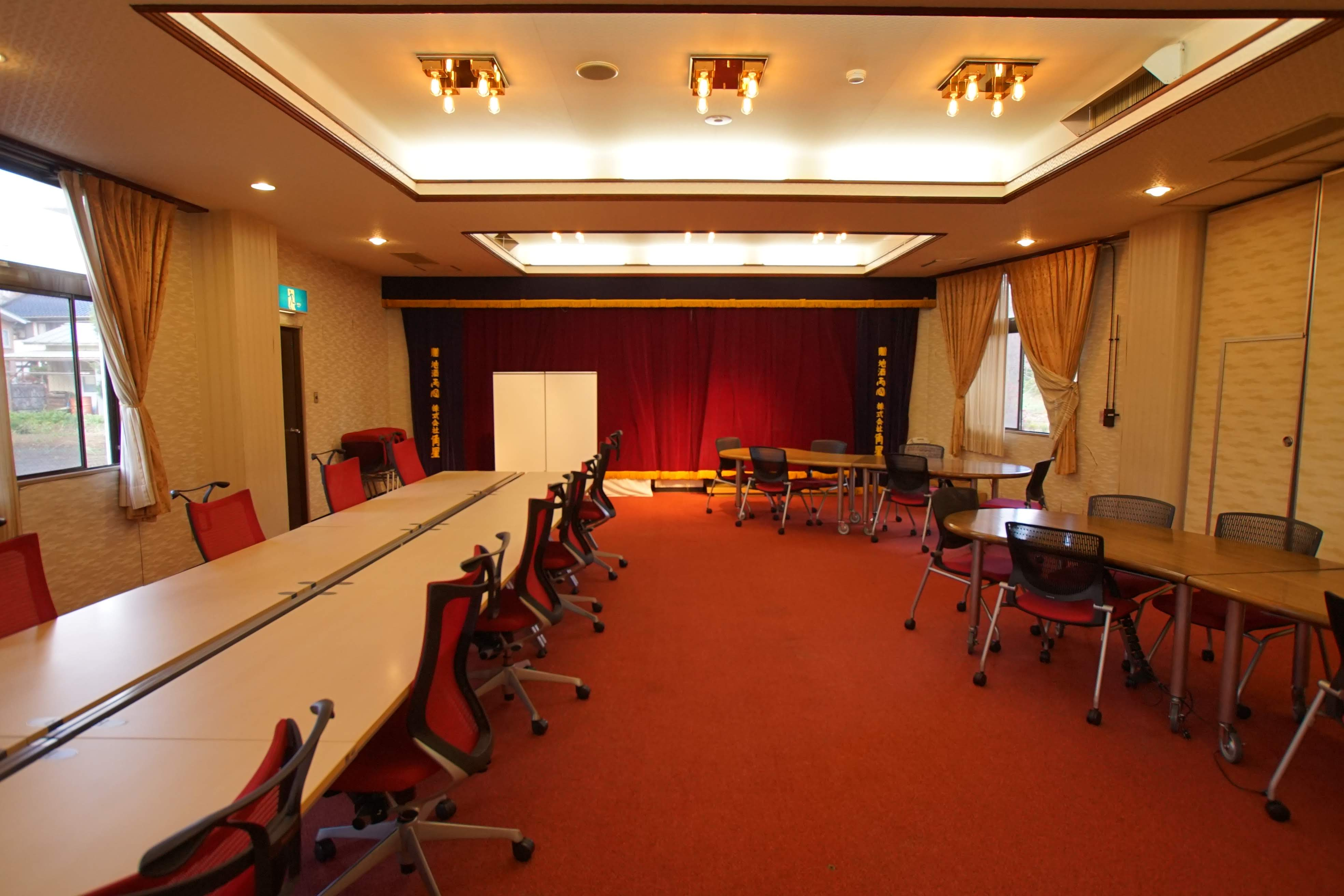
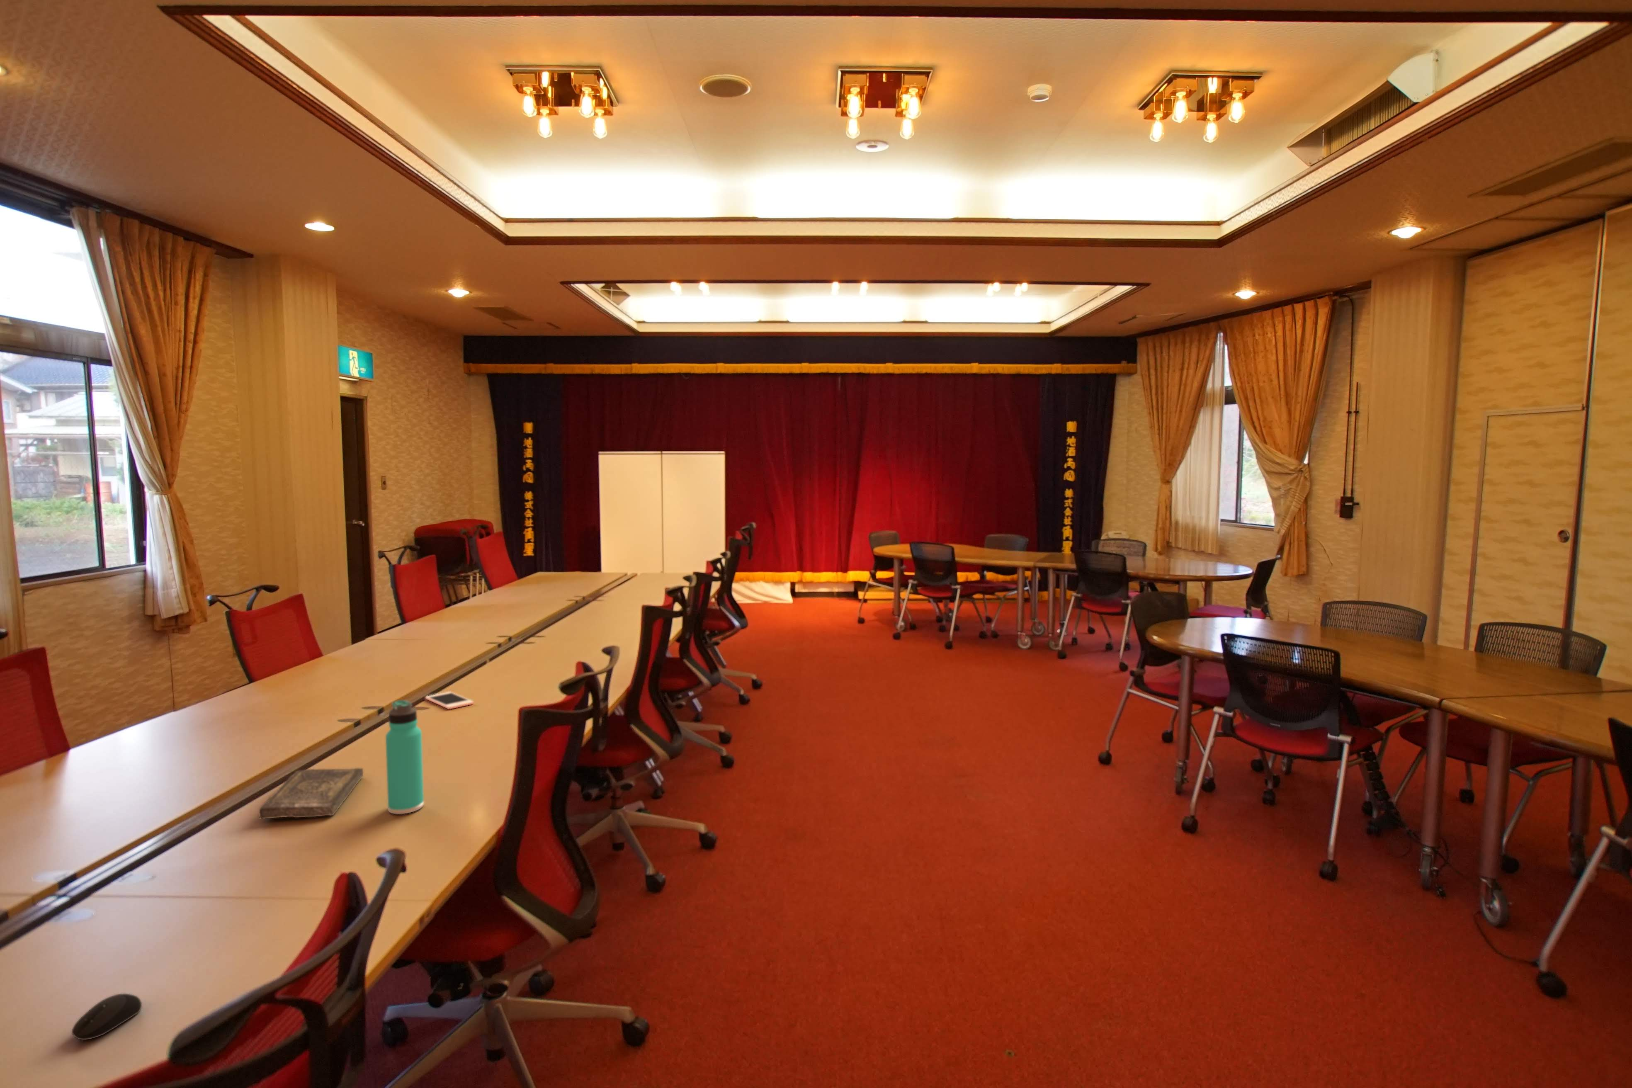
+ cell phone [425,691,474,710]
+ computer mouse [72,993,142,1041]
+ thermos bottle [385,699,424,815]
+ book [259,767,363,820]
